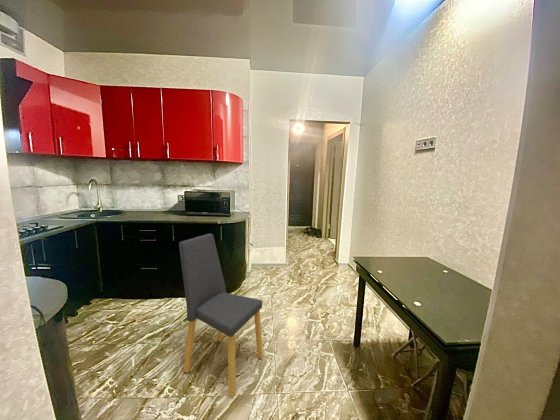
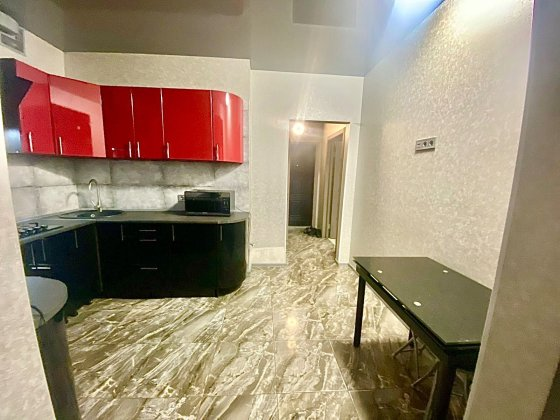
- dining chair [178,233,264,399]
